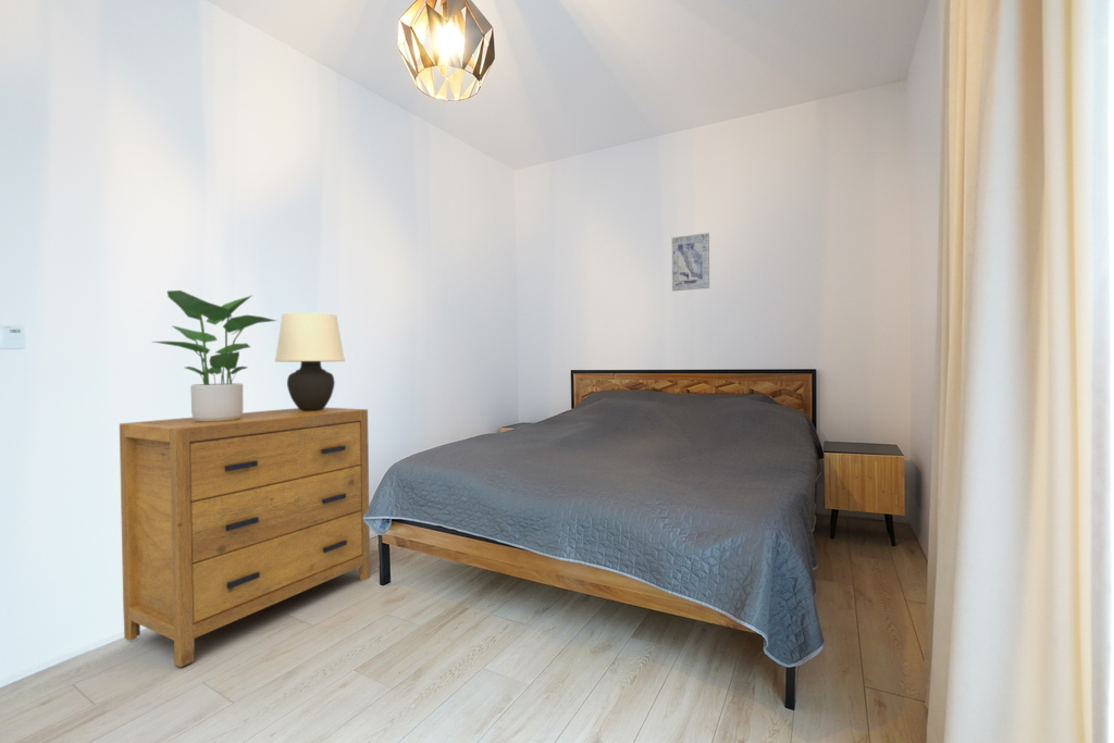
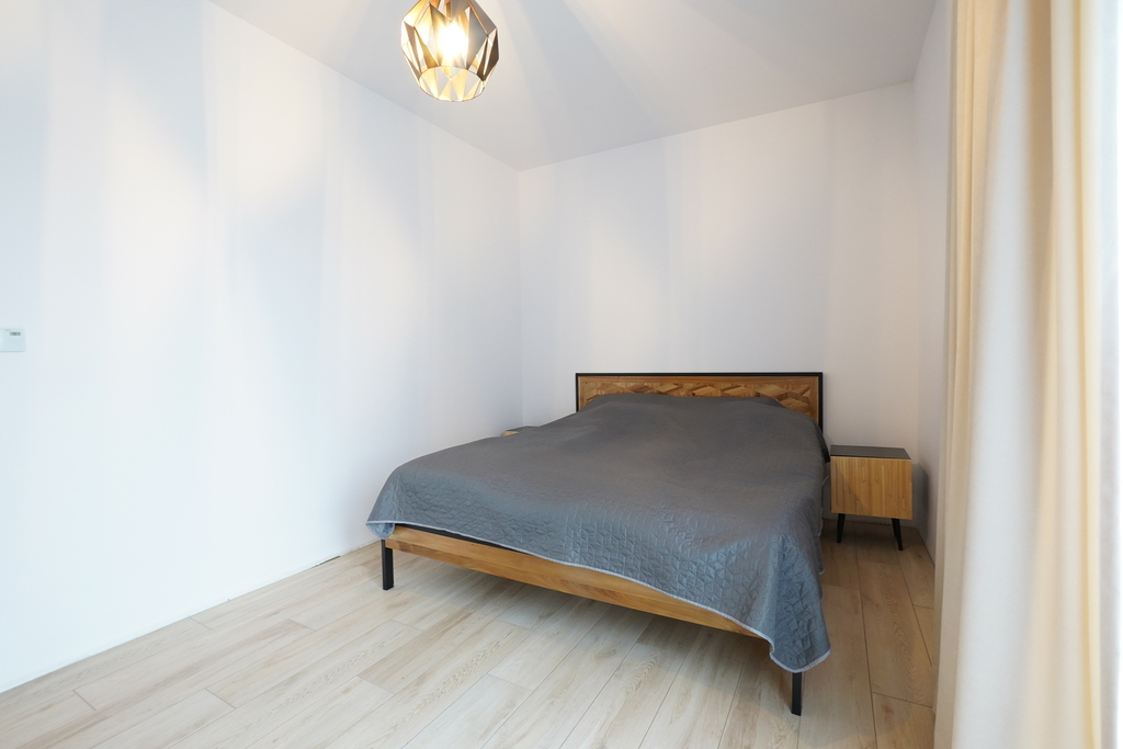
- dresser [119,407,371,668]
- table lamp [274,311,346,411]
- potted plant [152,289,277,422]
- wall art [671,232,710,292]
